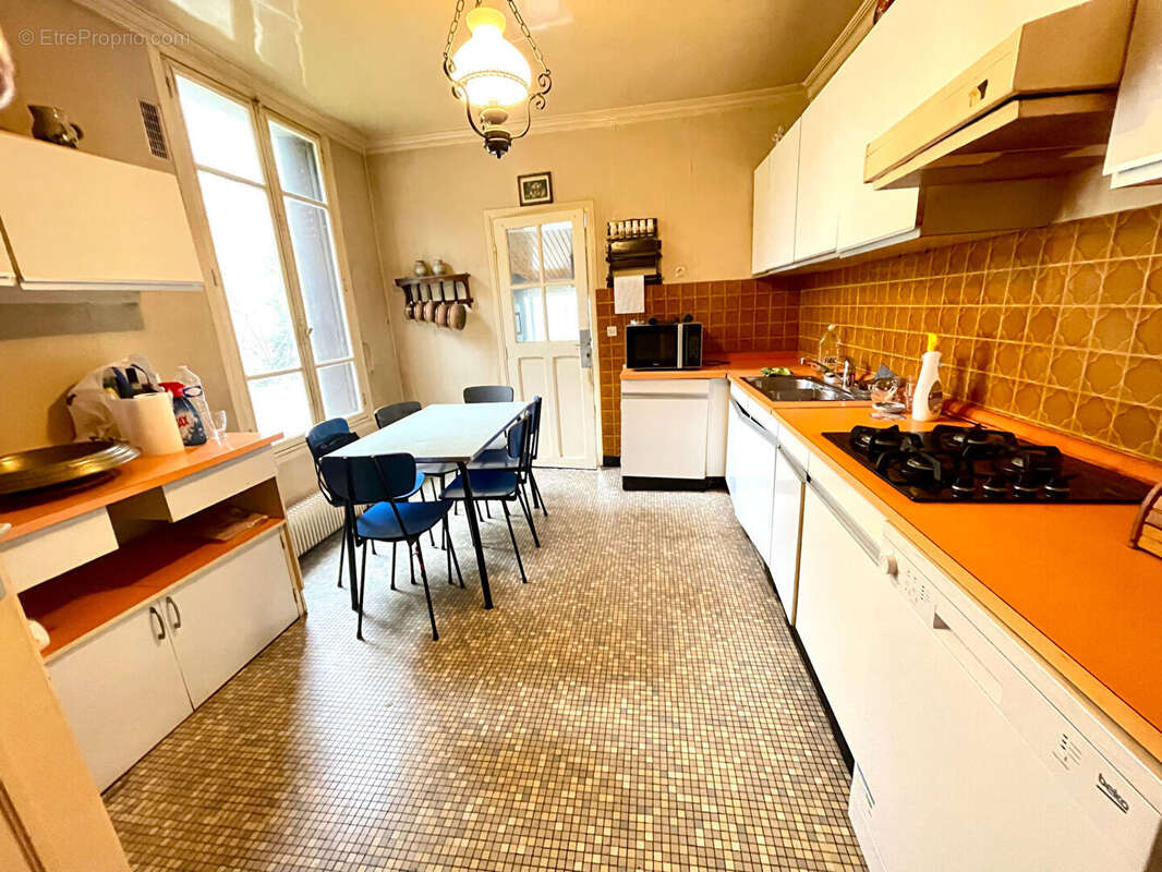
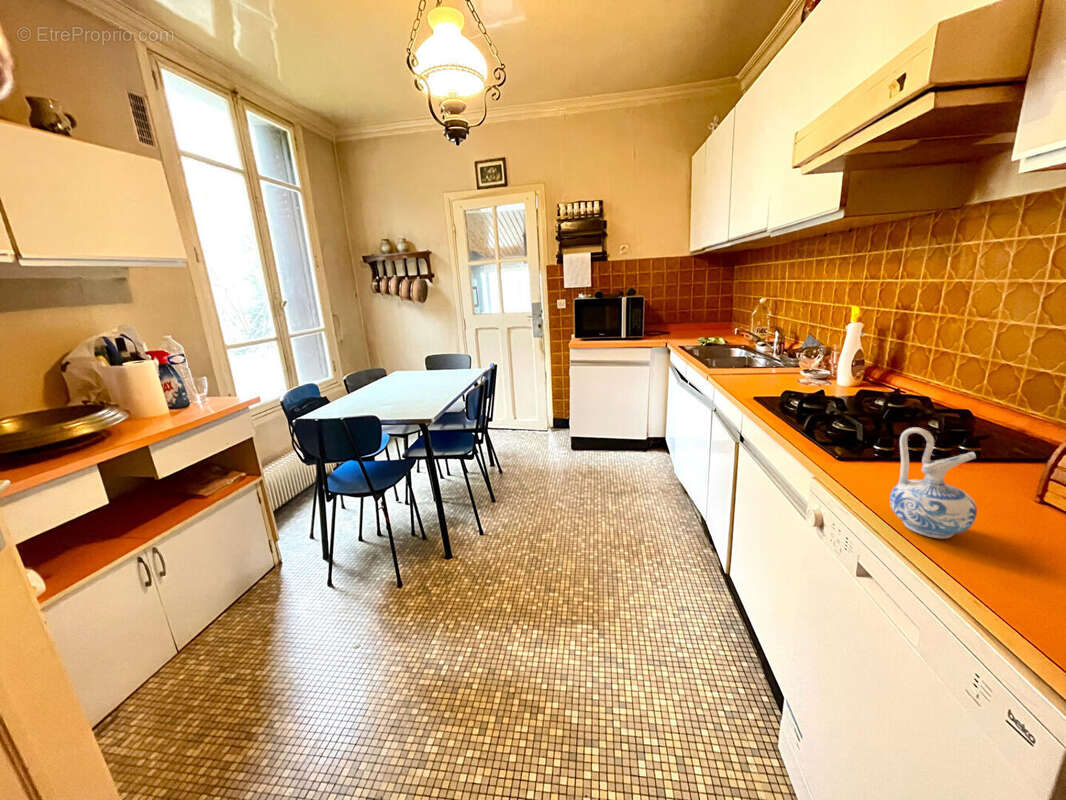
+ ceramic pitcher [889,427,978,539]
